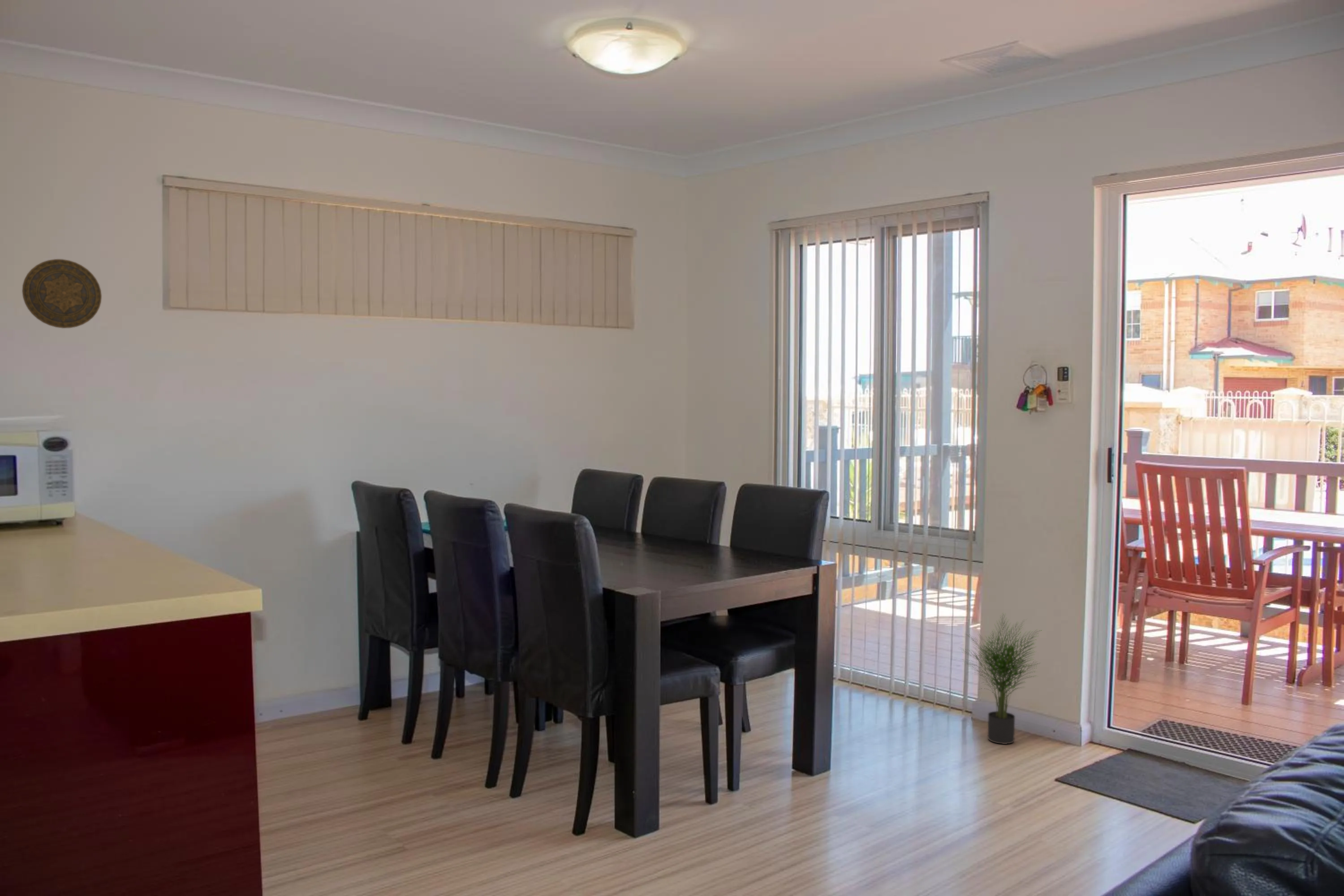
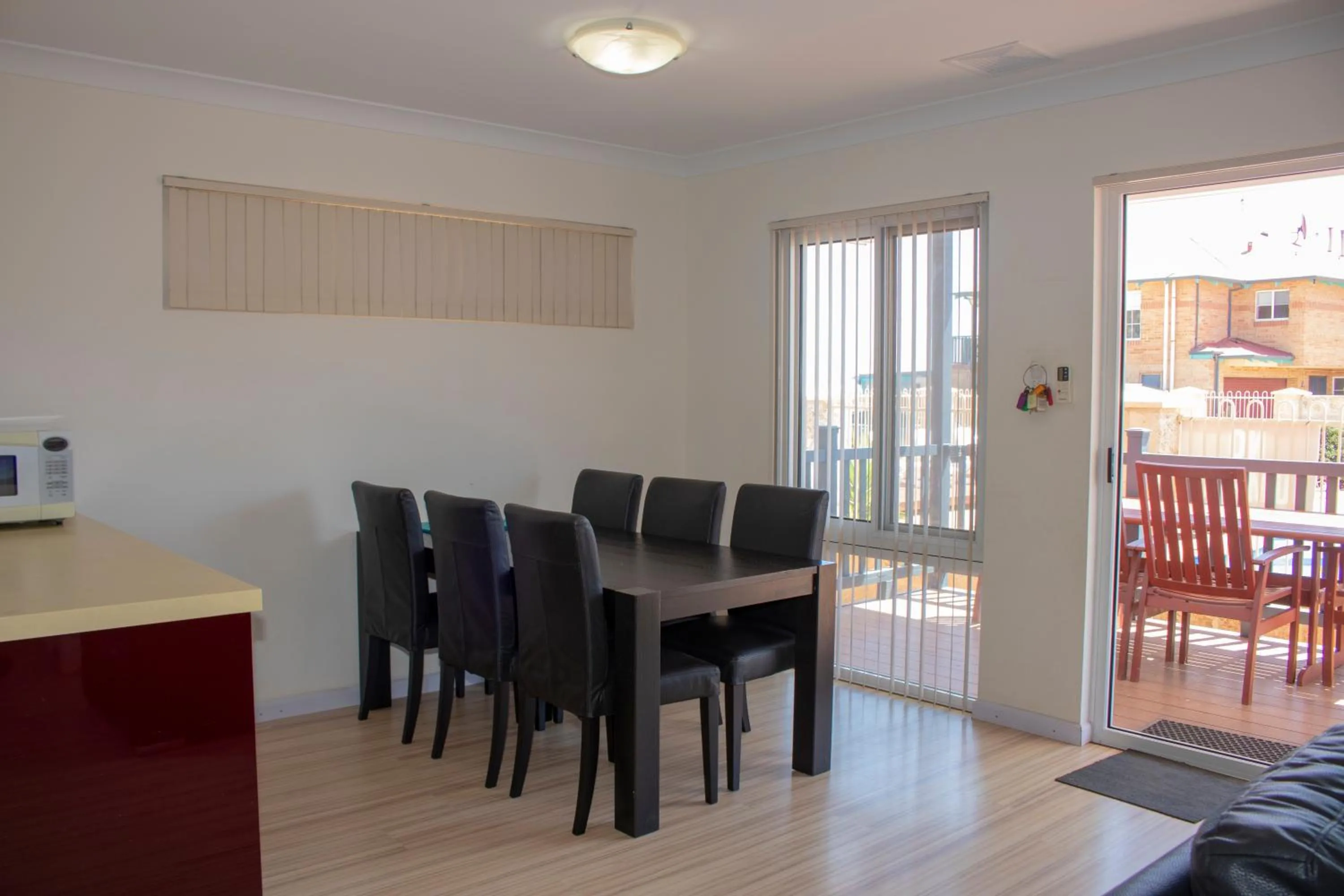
- potted plant [958,612,1043,745]
- decorative plate [22,258,102,329]
